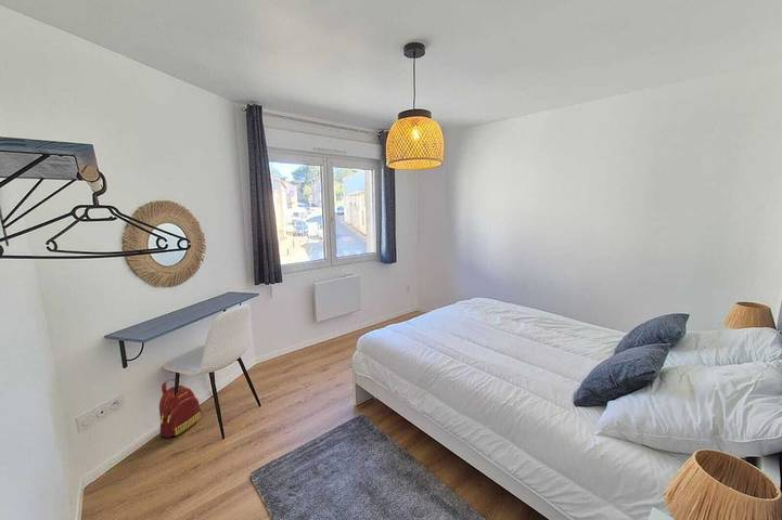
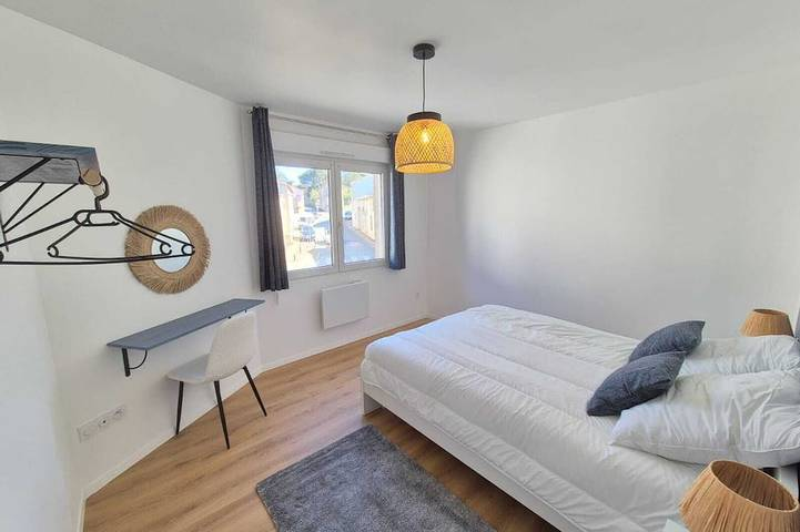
- backpack [158,378,202,439]
